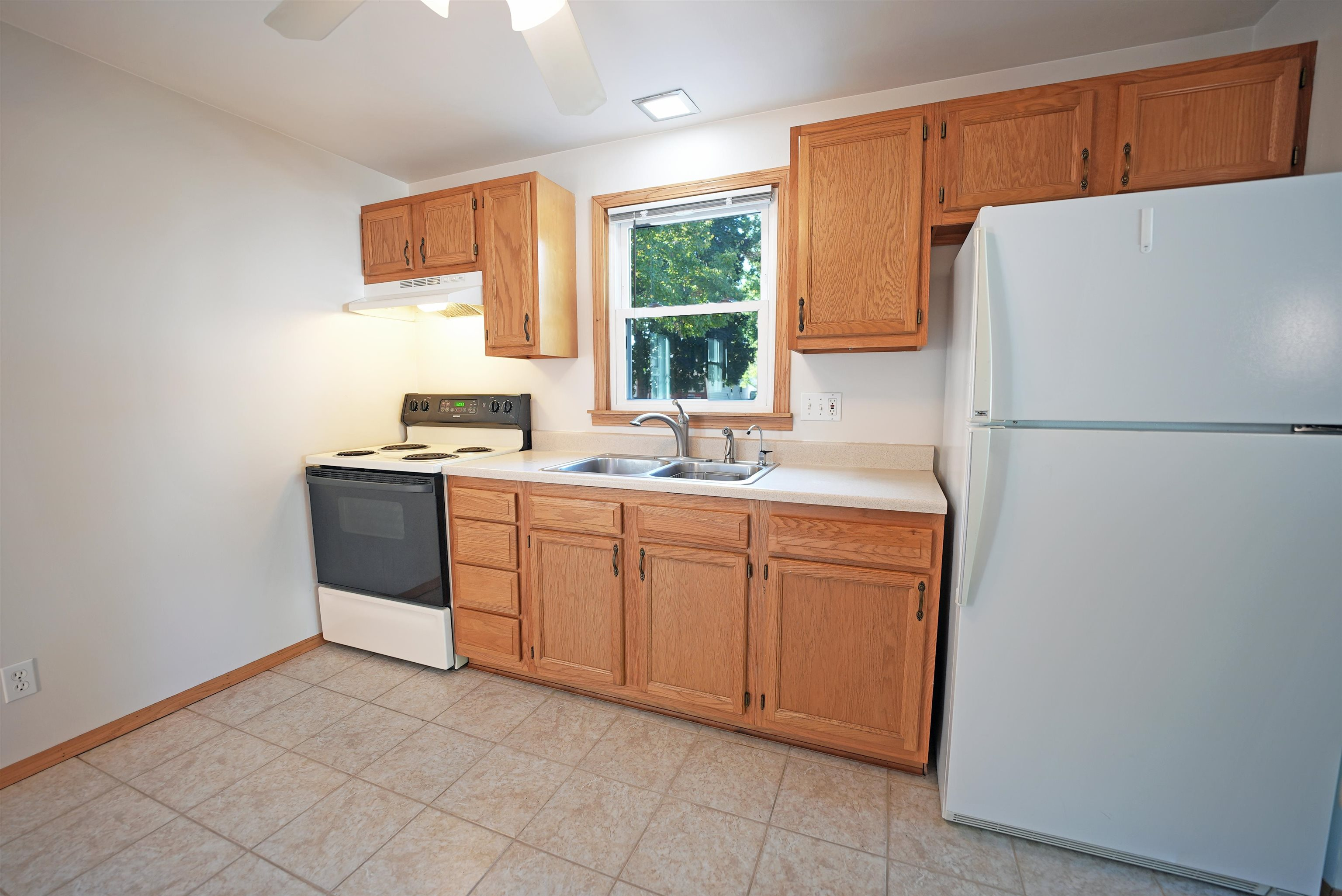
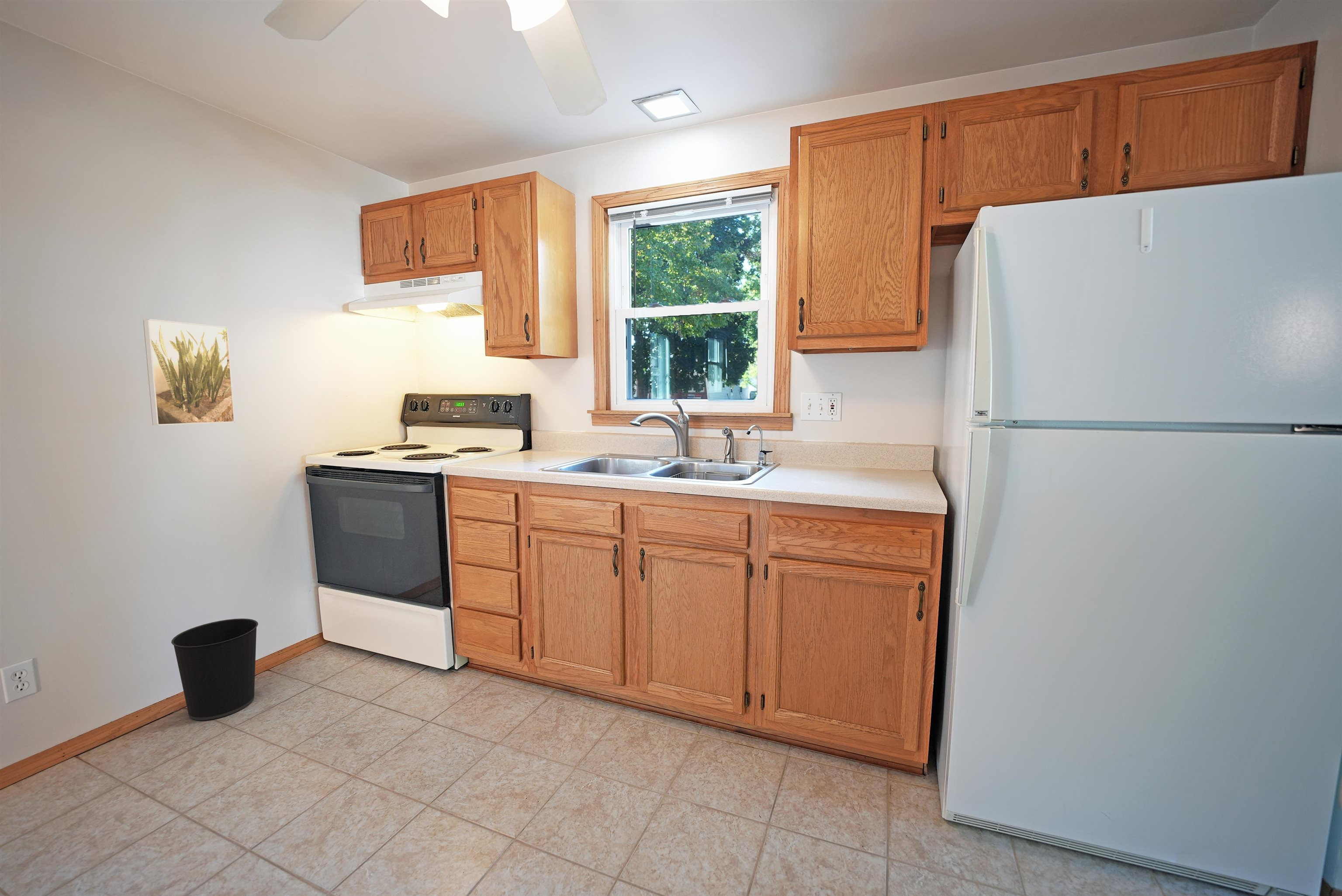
+ wastebasket [171,618,259,721]
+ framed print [142,318,235,426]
